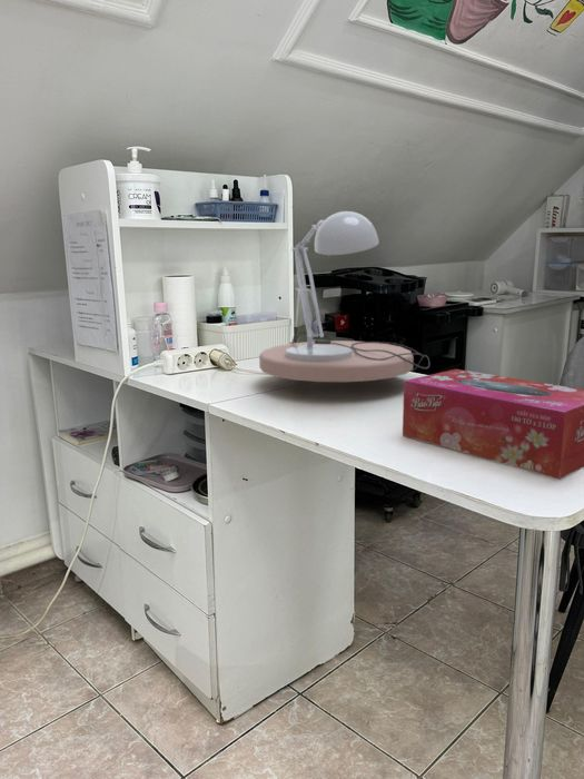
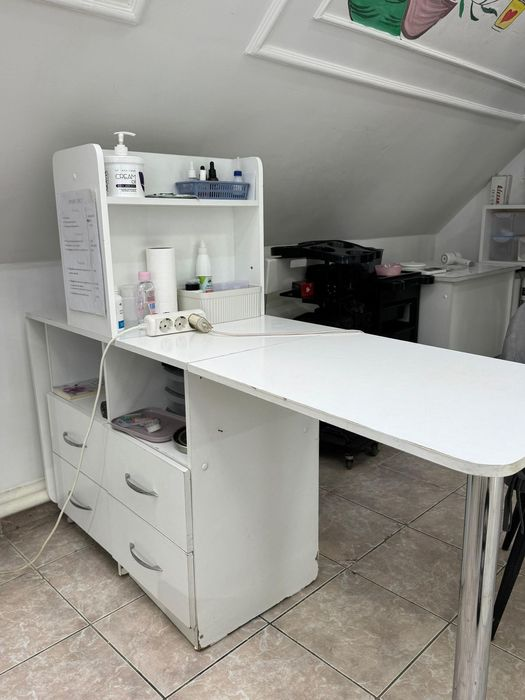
- desk lamp [258,210,430,383]
- tissue box [402,368,584,480]
